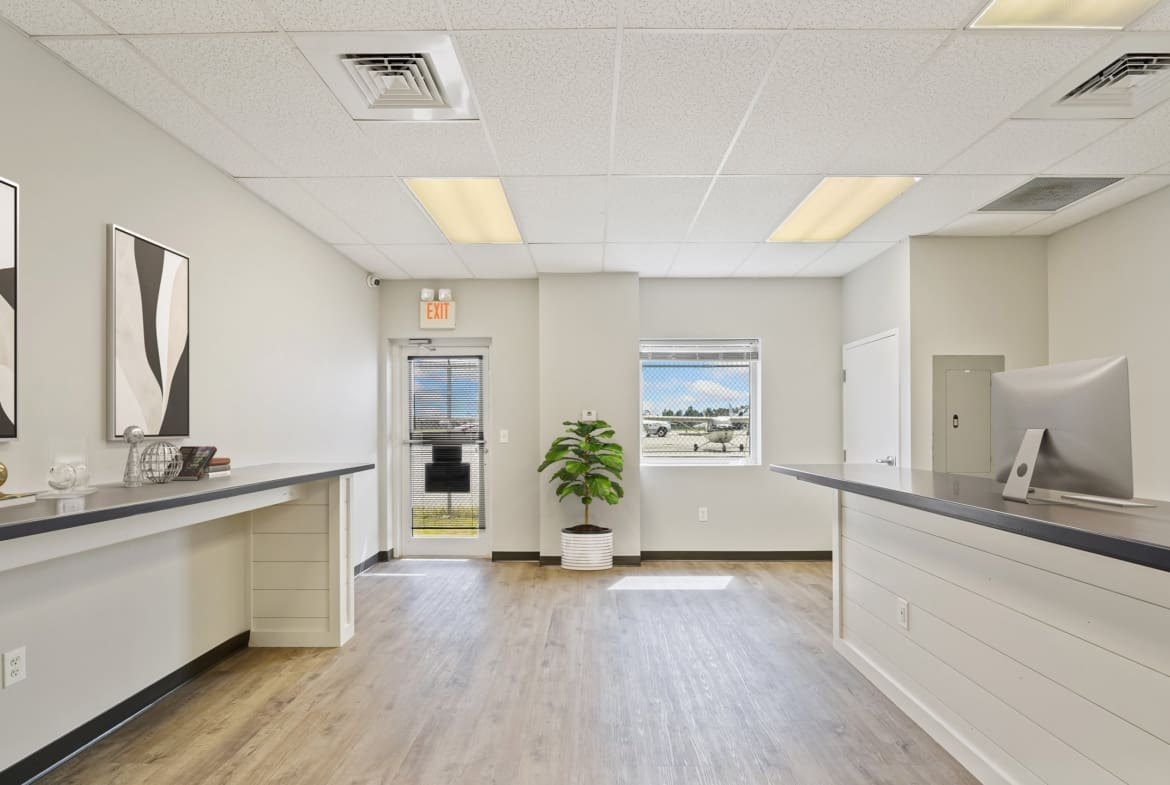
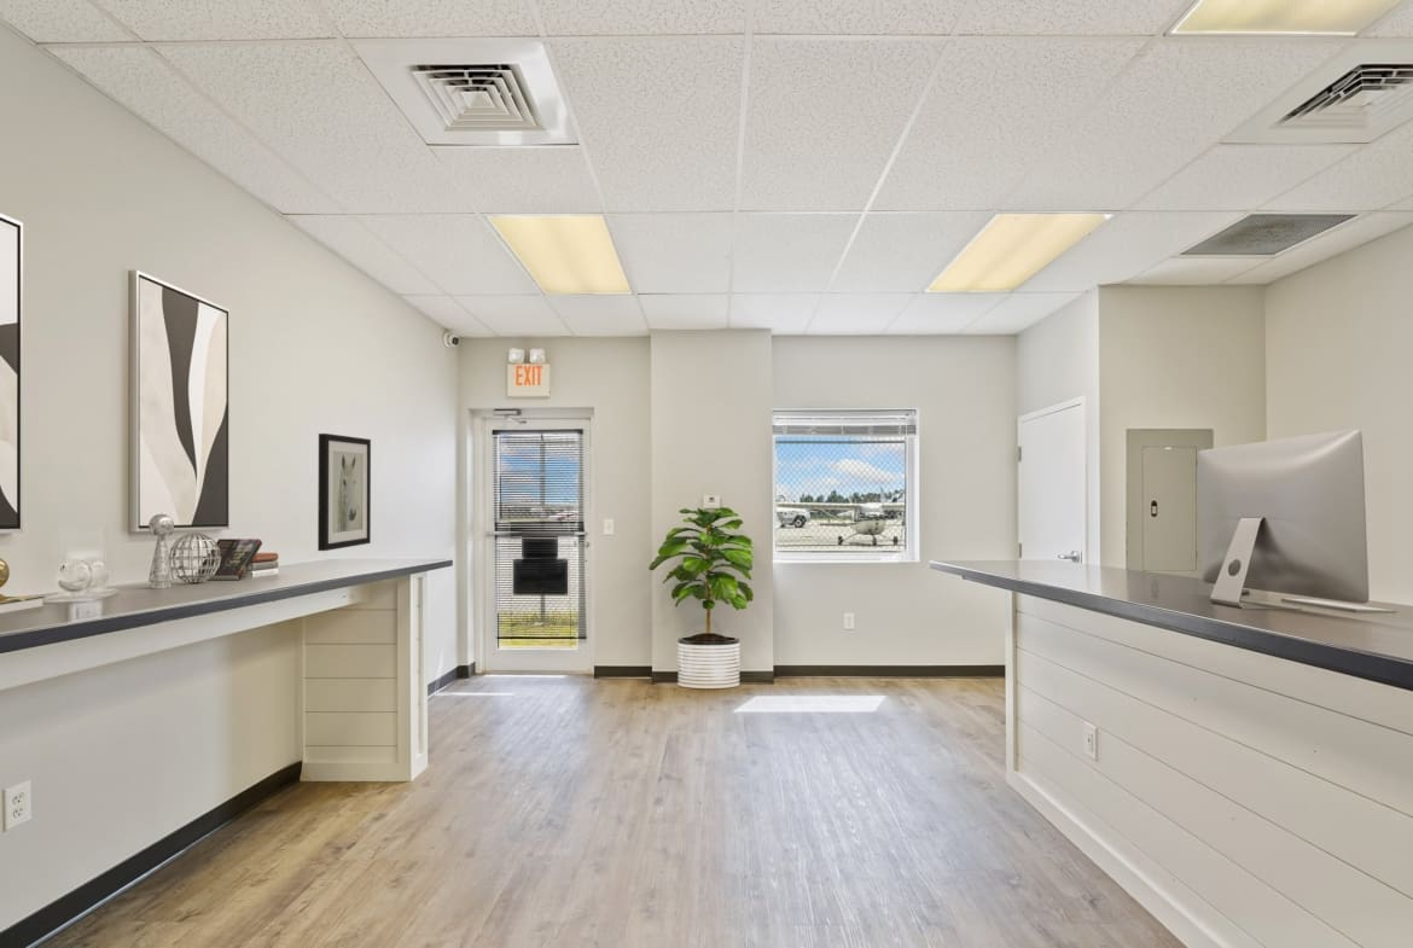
+ wall art [316,432,372,552]
